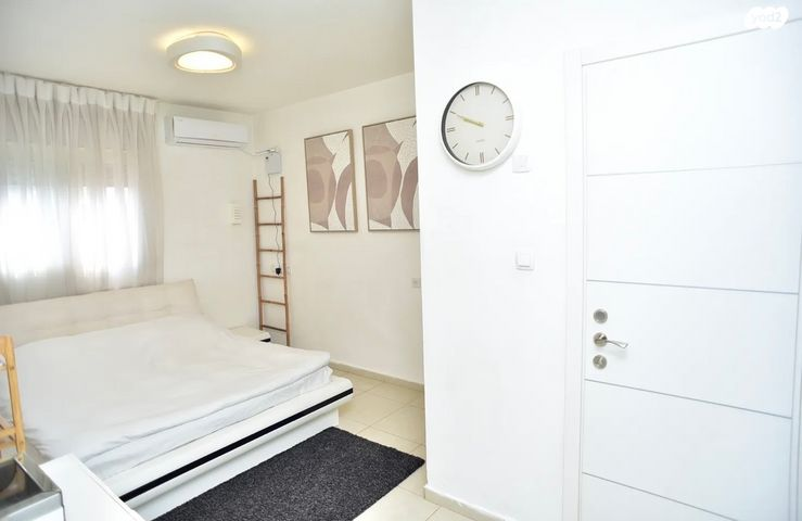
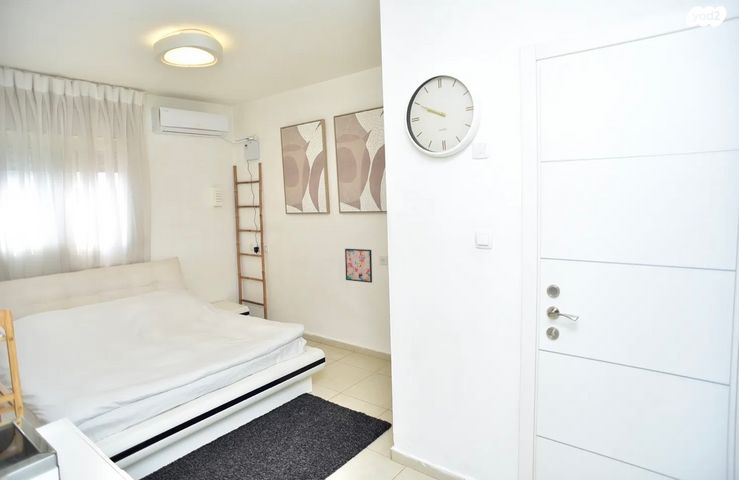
+ wall art [344,248,373,284]
